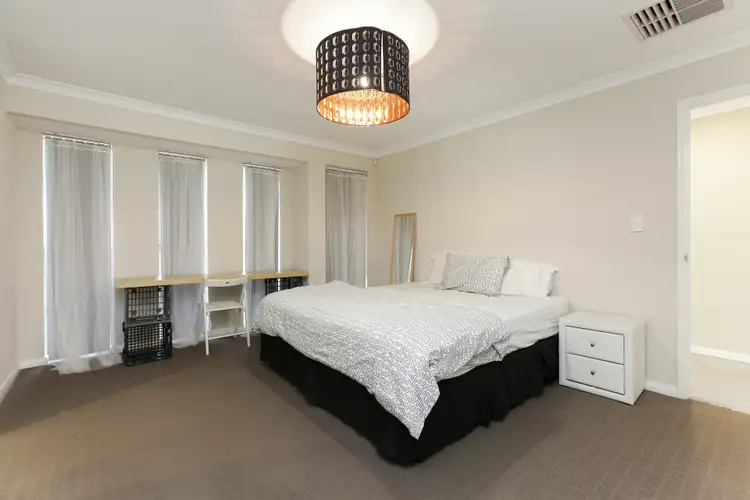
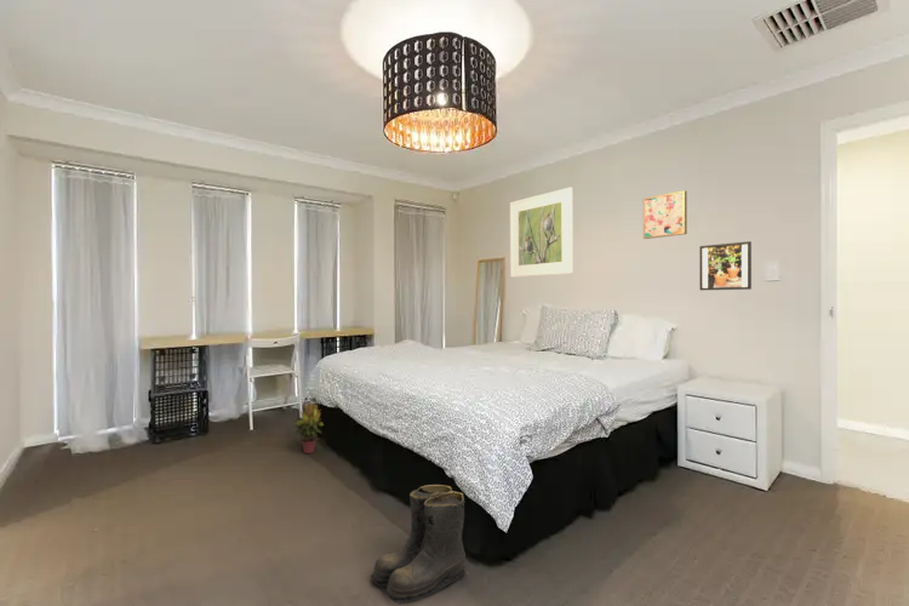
+ boots [370,484,467,606]
+ wall art [642,189,688,240]
+ potted plant [293,401,325,454]
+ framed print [698,240,753,291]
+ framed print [509,187,574,279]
